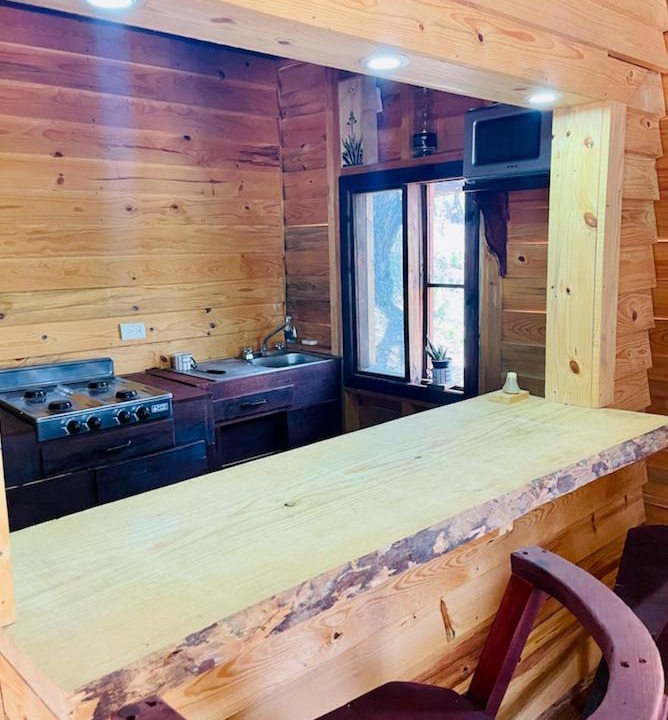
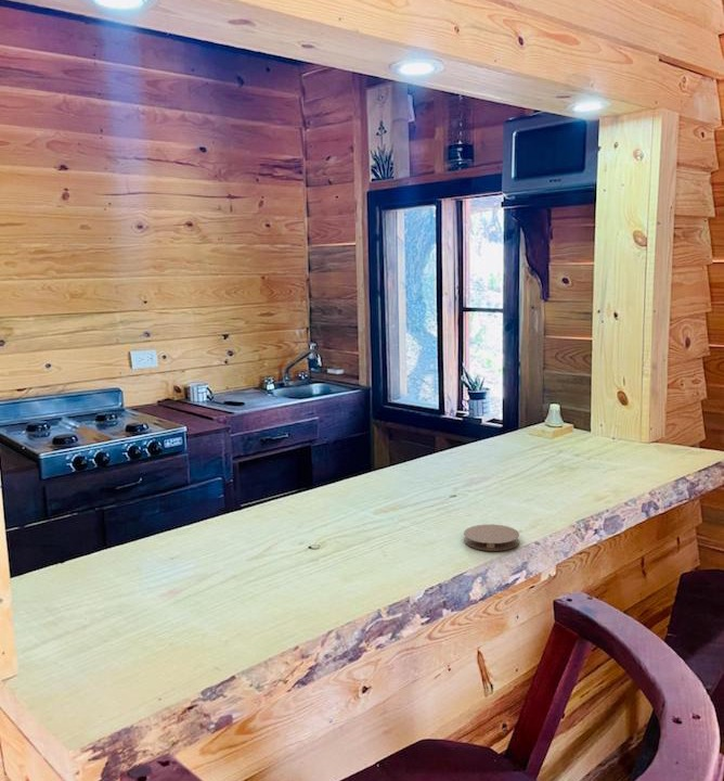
+ coaster [463,524,520,552]
